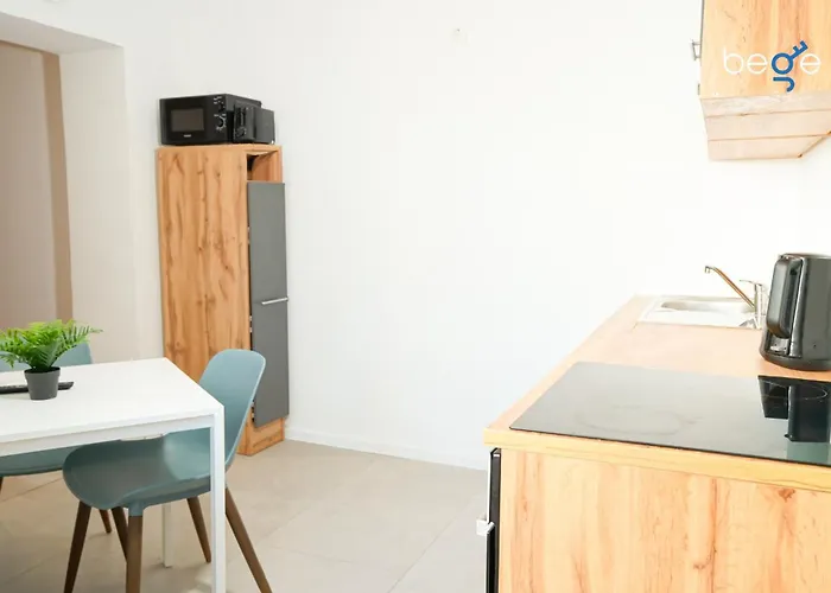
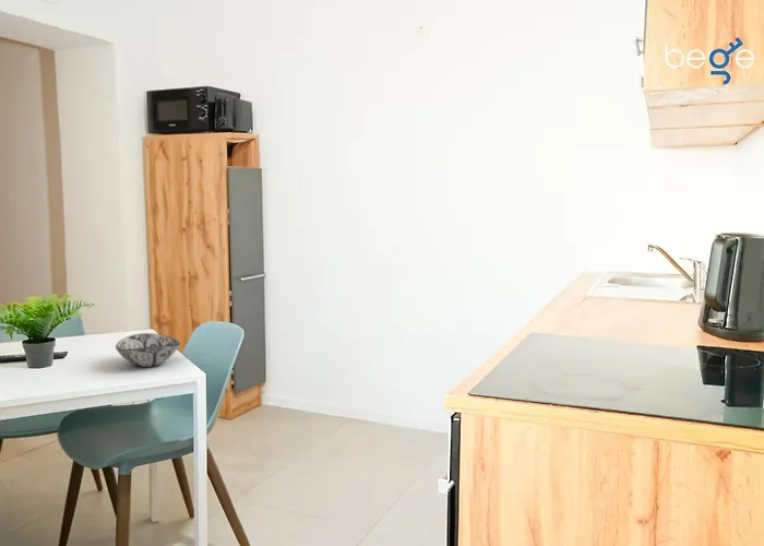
+ decorative bowl [115,332,181,368]
